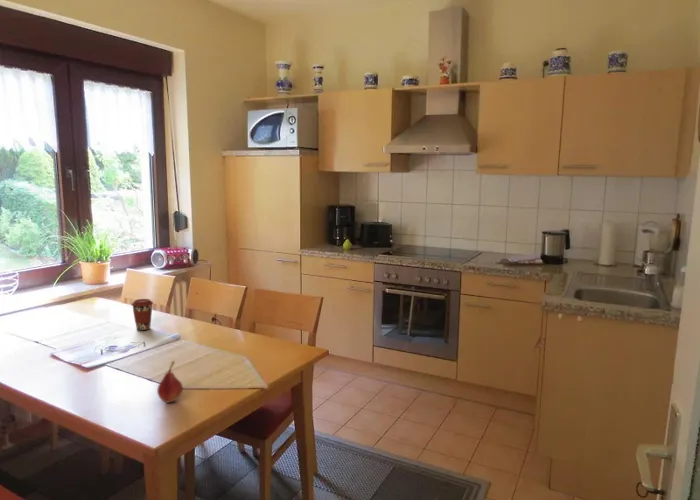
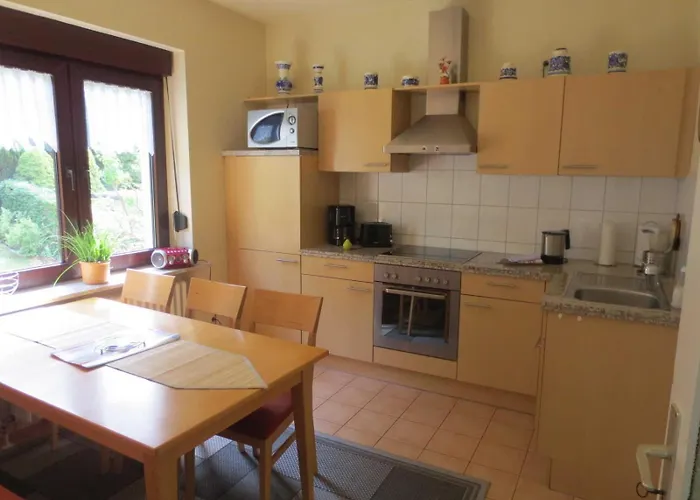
- fruit [156,360,184,404]
- coffee cup [130,298,154,332]
